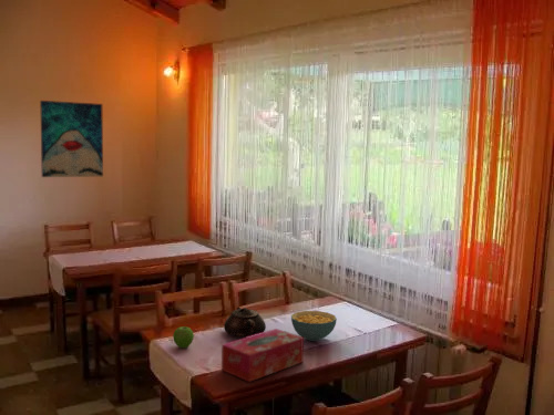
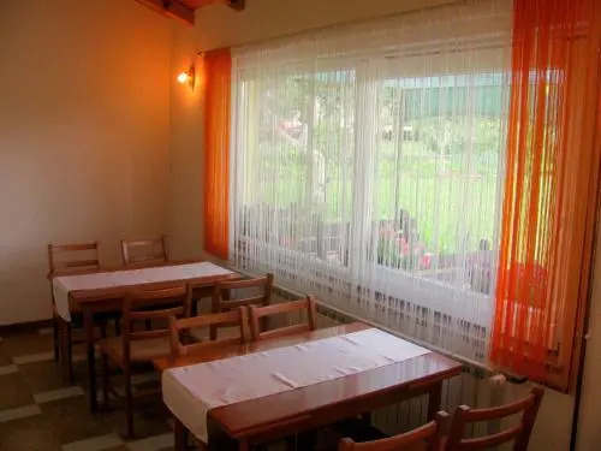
- cereal bowl [290,310,338,342]
- tissue box [220,328,305,383]
- wall art [39,100,104,178]
- fruit [172,325,195,349]
- teapot [223,307,267,338]
